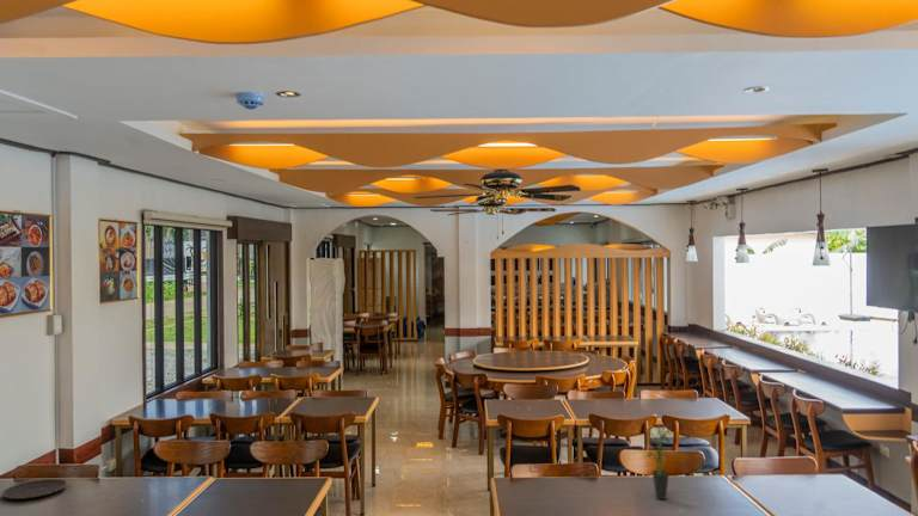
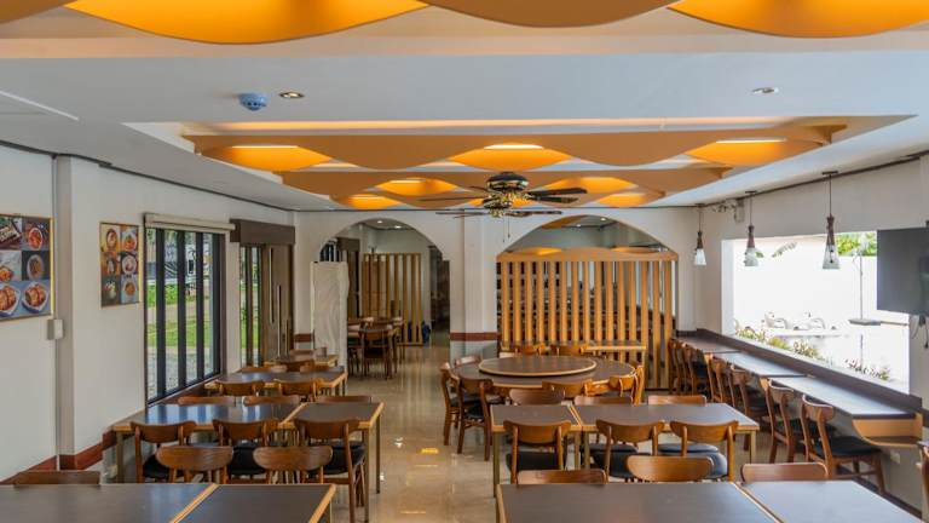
- plate [0,478,68,500]
- potted plant [643,423,673,500]
